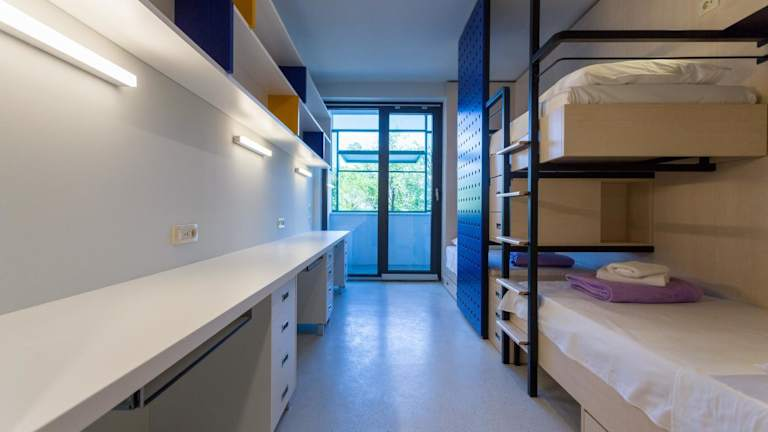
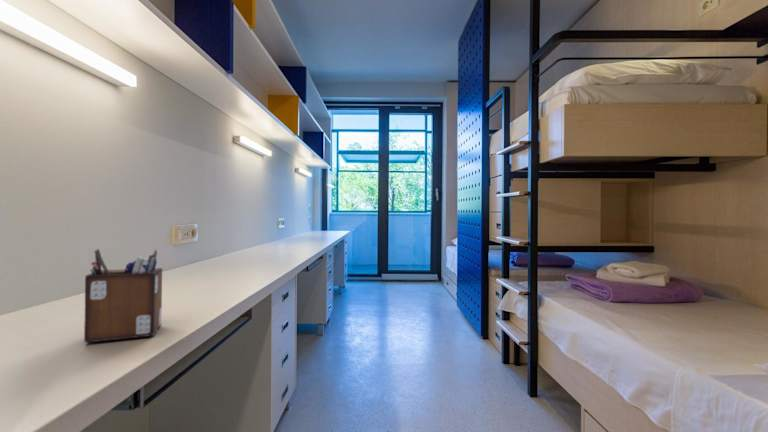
+ desk organizer [83,248,163,344]
